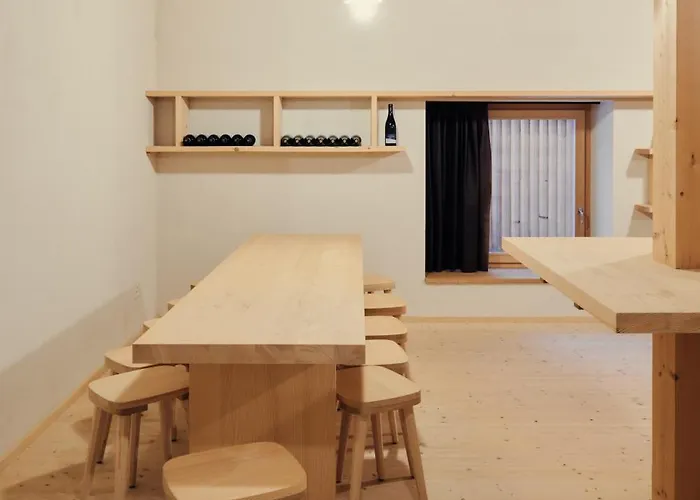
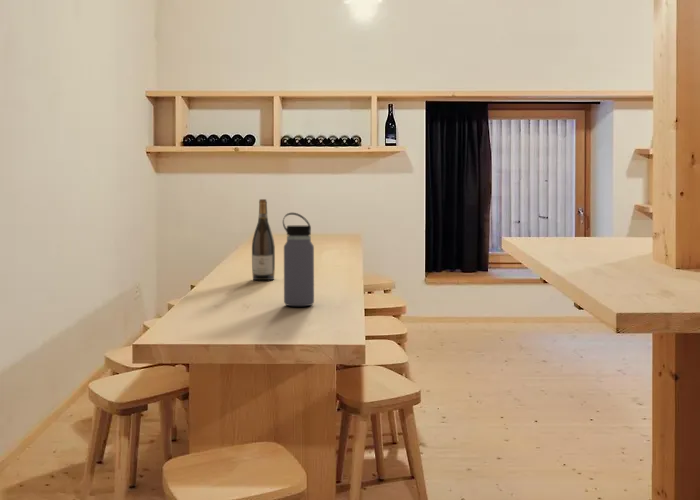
+ water bottle [282,212,315,307]
+ wine bottle [251,198,276,281]
